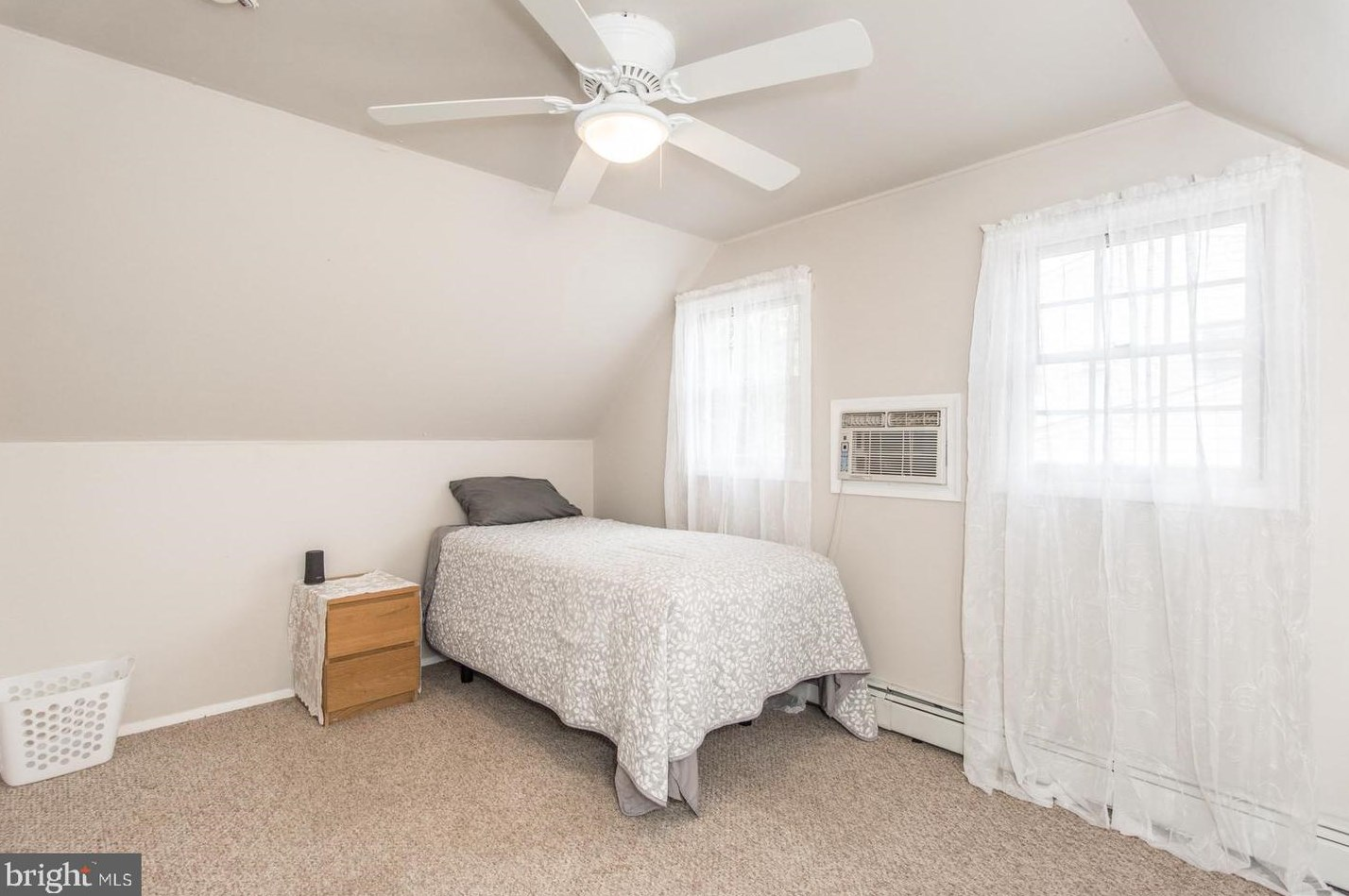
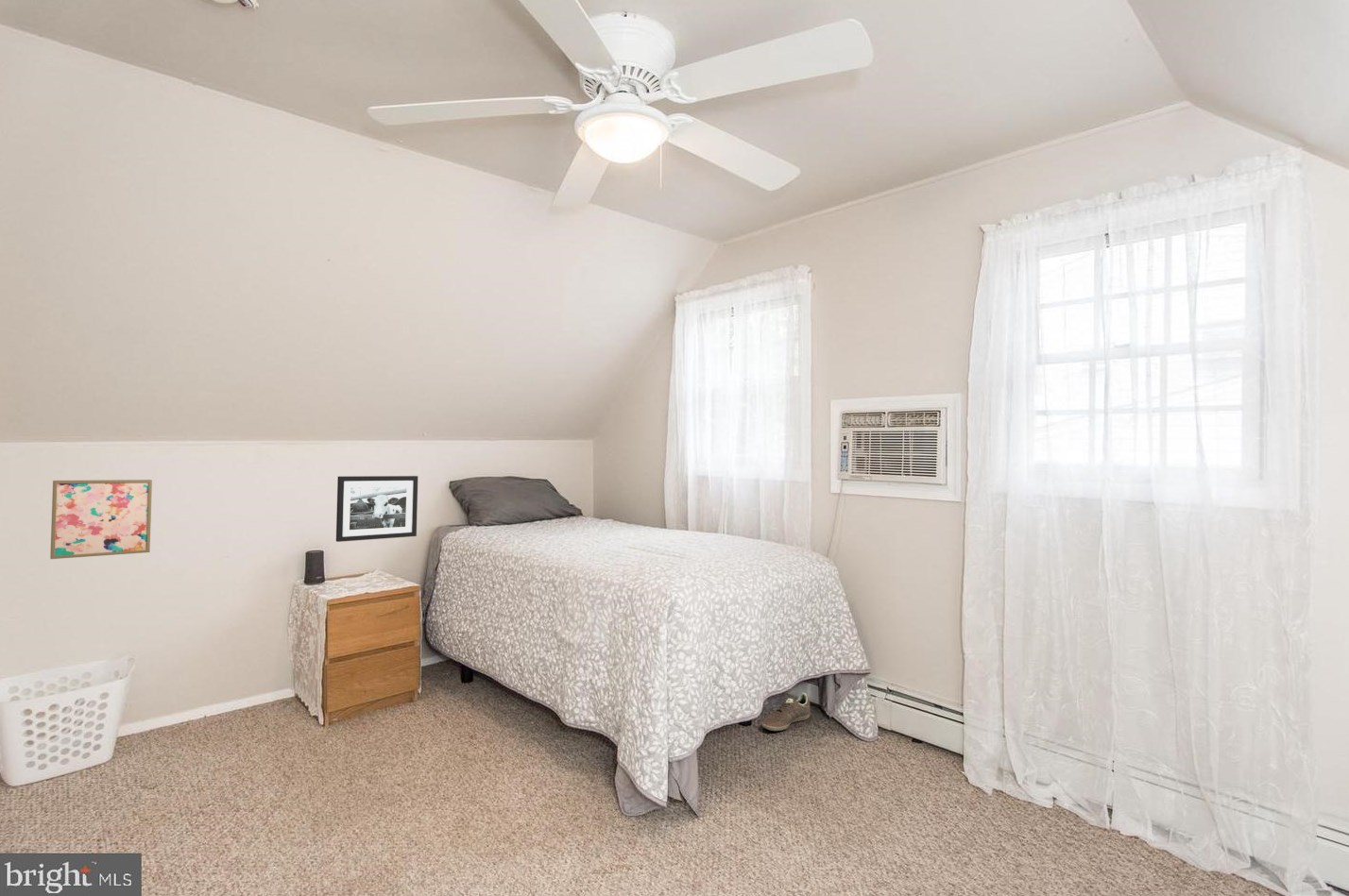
+ picture frame [335,475,418,543]
+ sneaker [761,692,811,732]
+ wall art [49,479,153,560]
